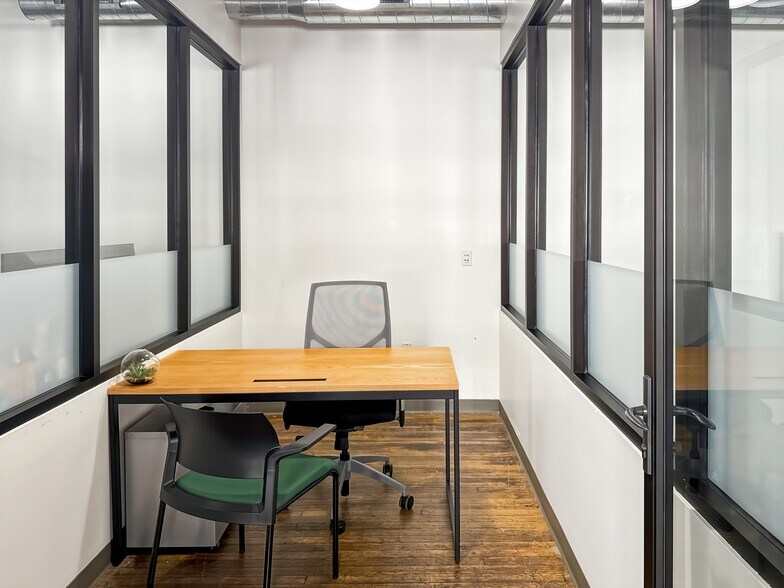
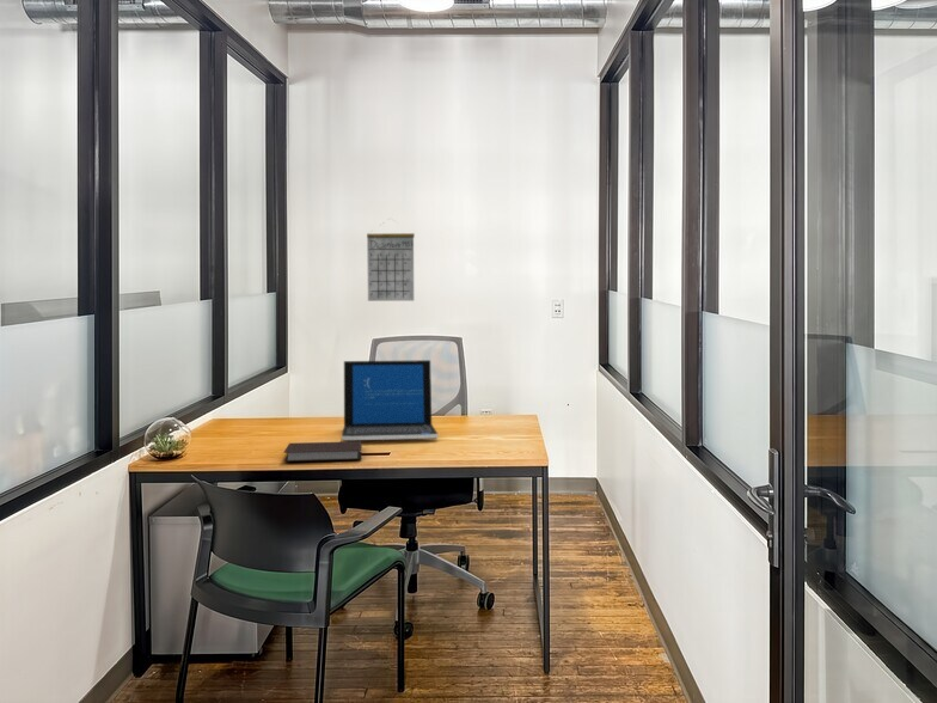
+ calendar [366,216,416,302]
+ notebook [282,440,363,463]
+ laptop [341,359,439,441]
